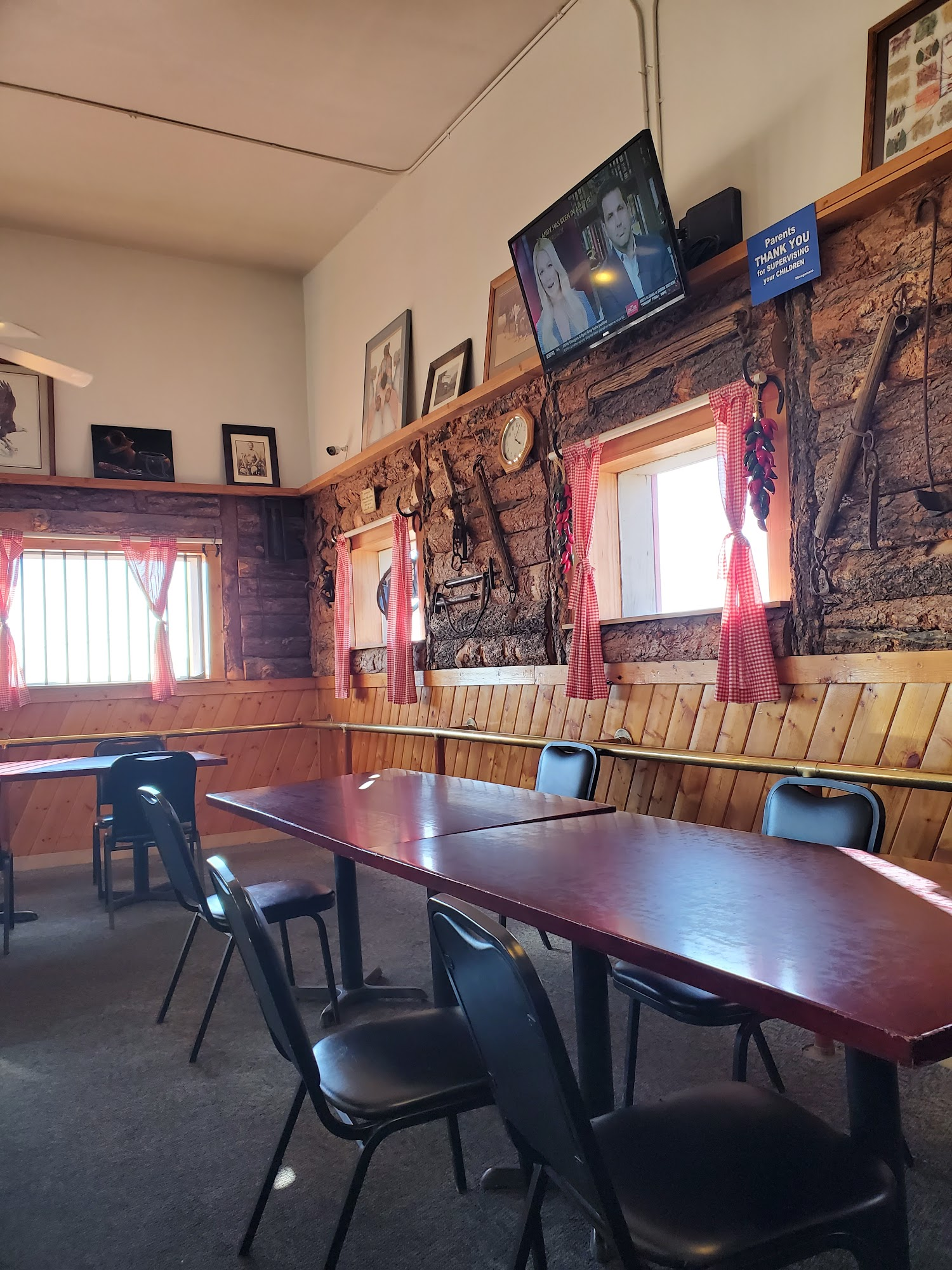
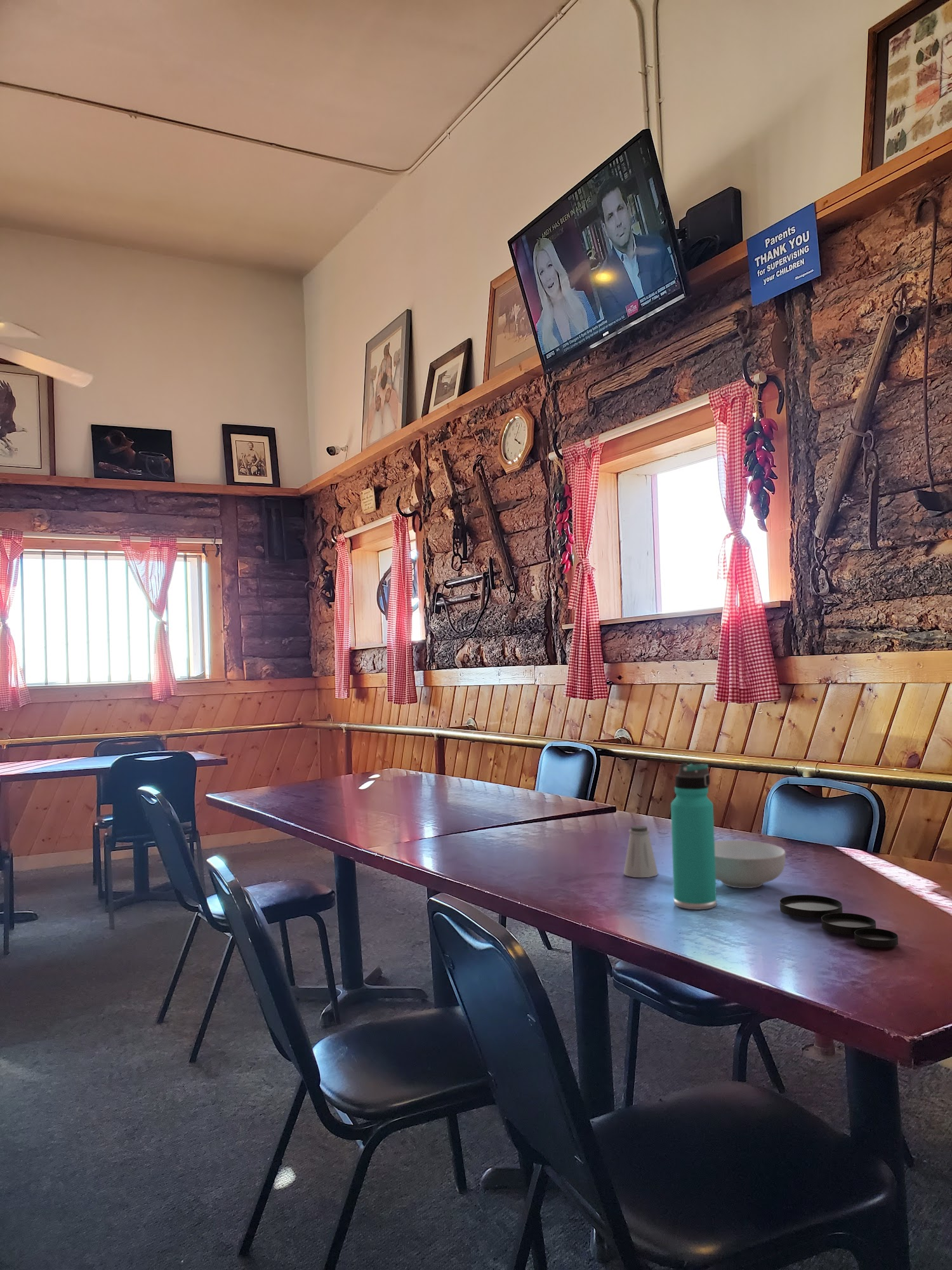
+ saltshaker [623,825,659,878]
+ cereal bowl [715,839,786,889]
+ plate [779,894,899,948]
+ thermos bottle [670,763,717,910]
